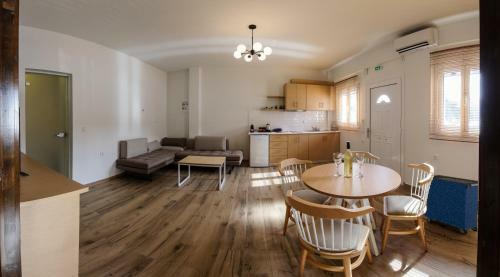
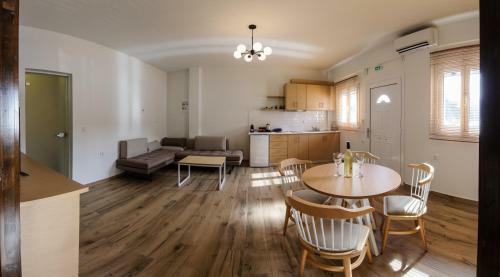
- cabinet [423,174,479,236]
